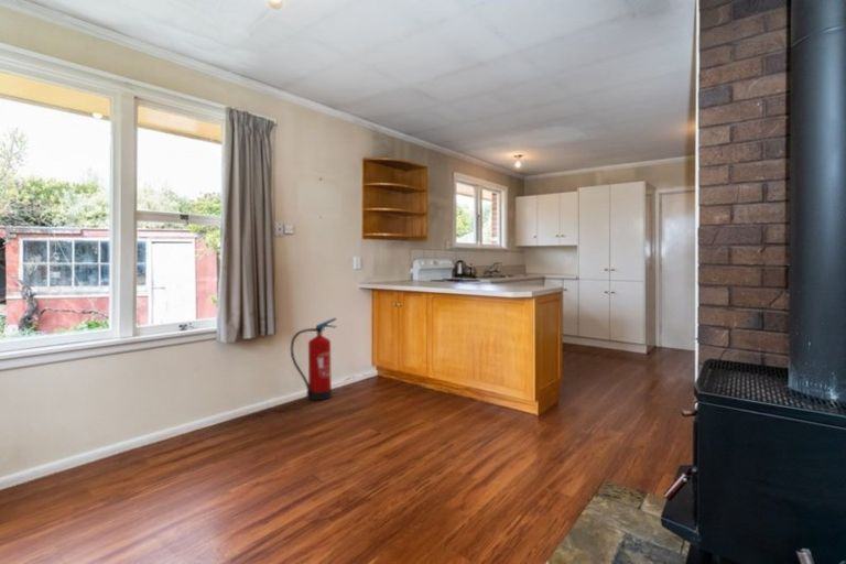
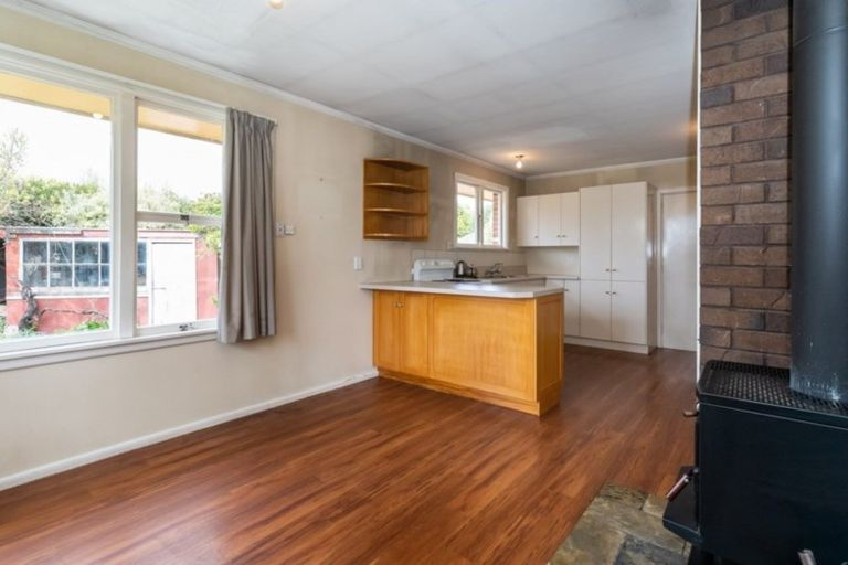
- fire extinguisher [290,317,337,401]
